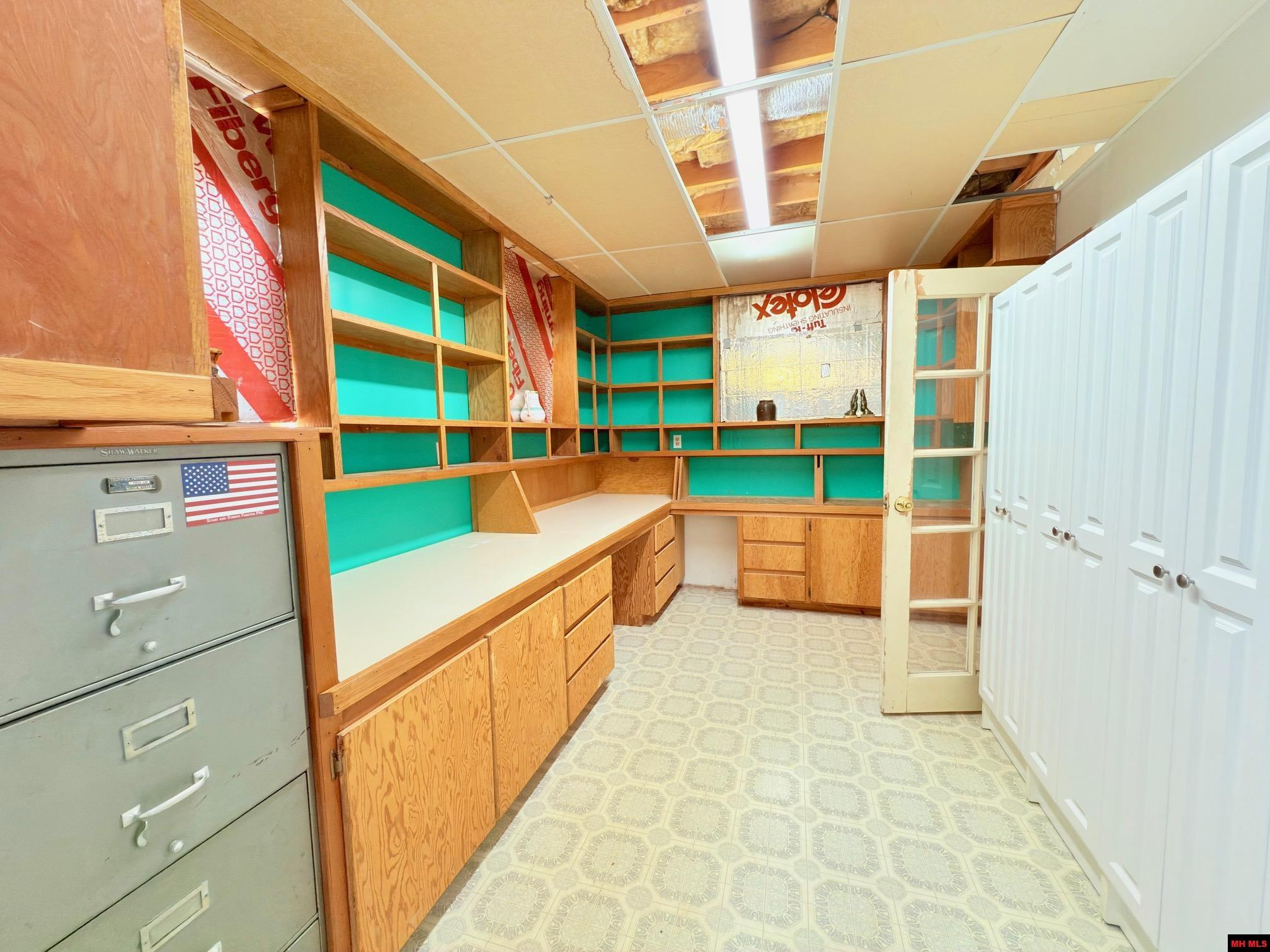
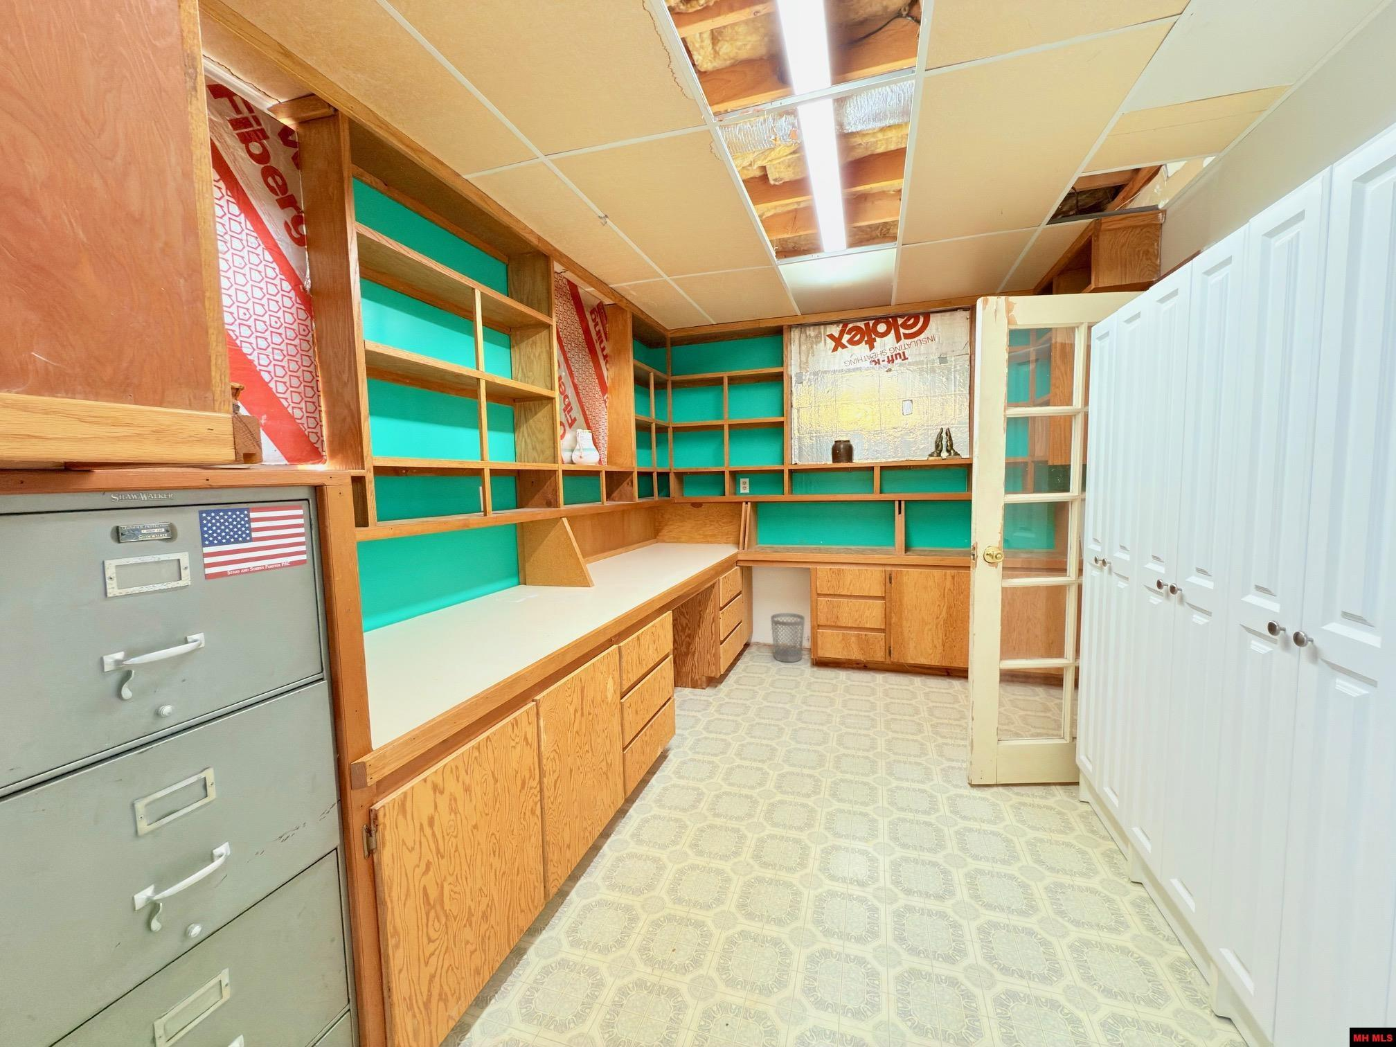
+ wastebasket [771,613,806,663]
